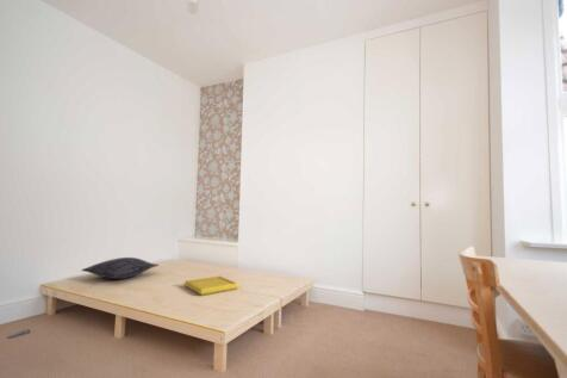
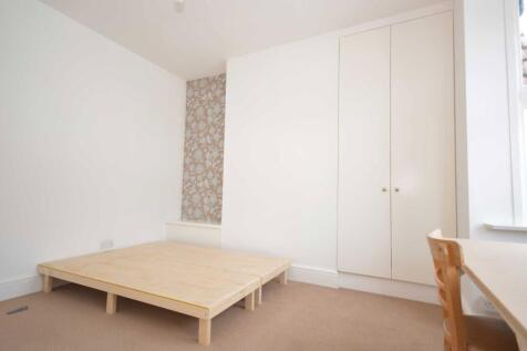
- serving tray [183,274,241,297]
- pillow [81,256,160,280]
